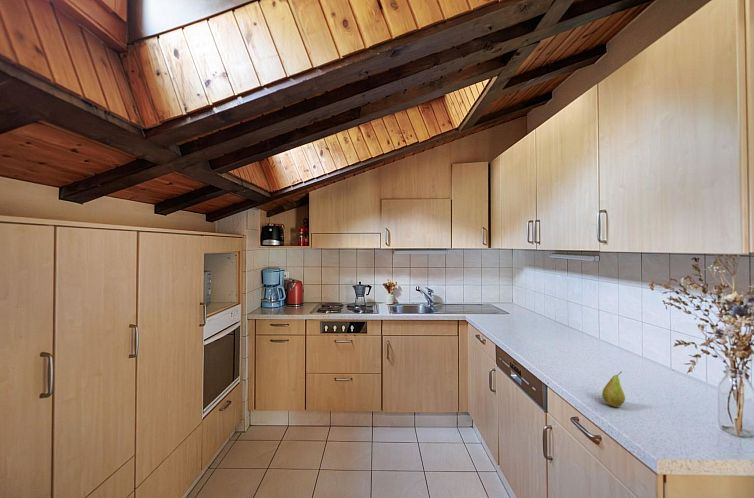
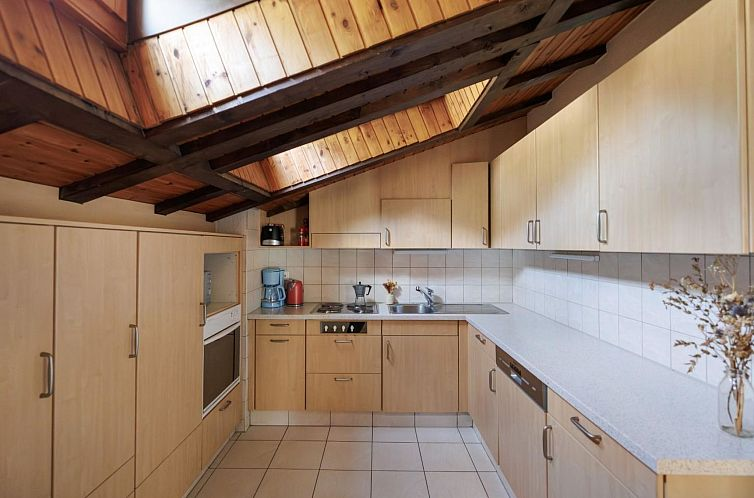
- fruit [601,371,626,408]
